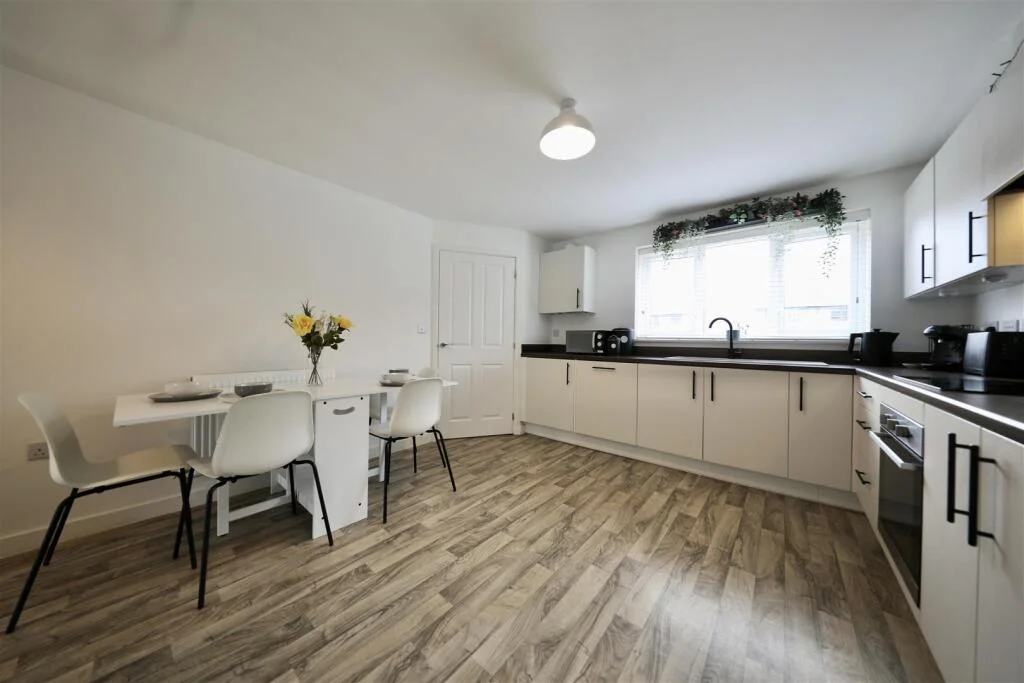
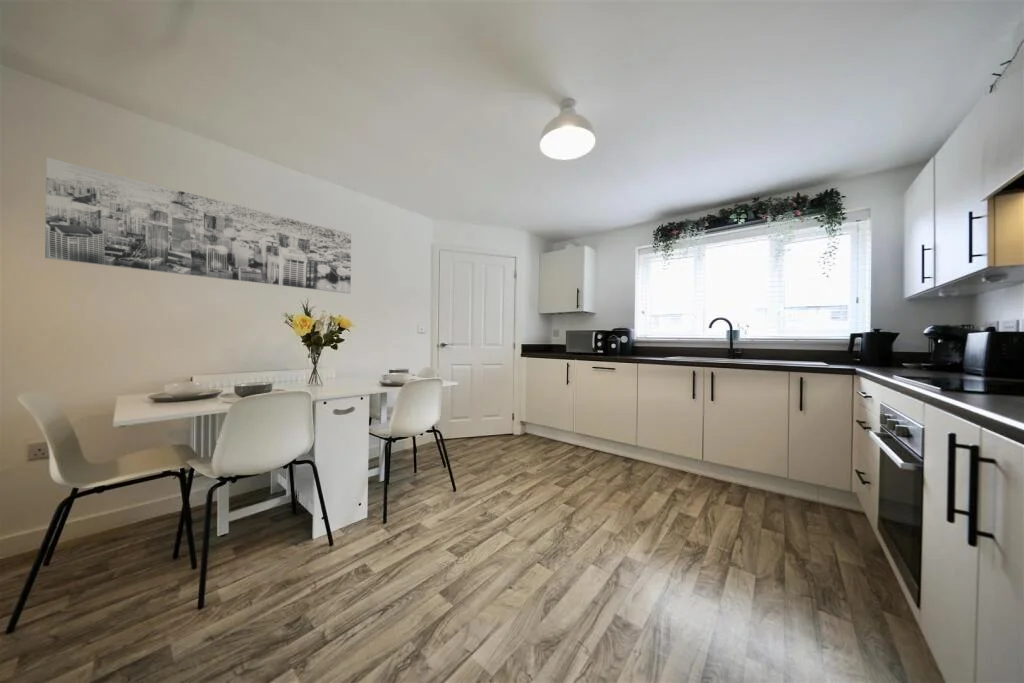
+ wall art [44,157,352,295]
